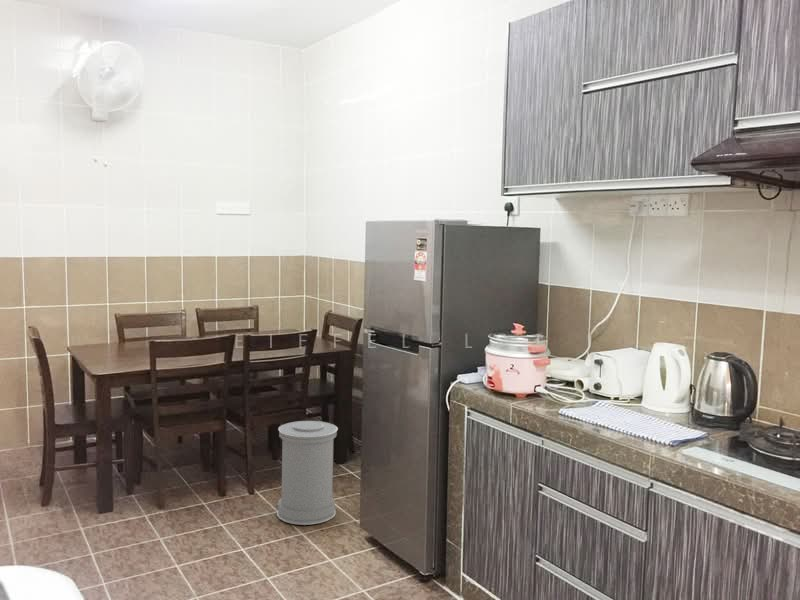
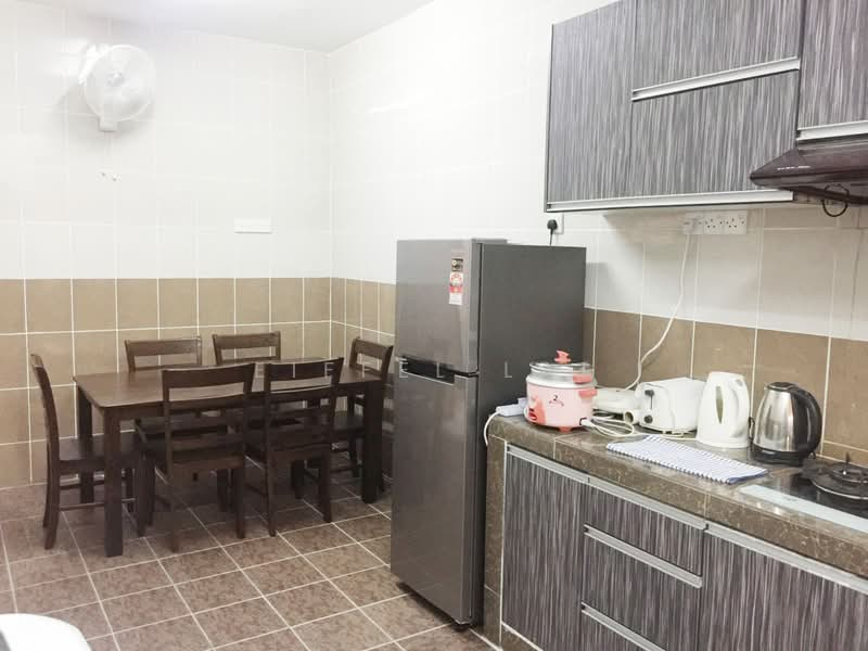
- trash can [276,420,339,526]
